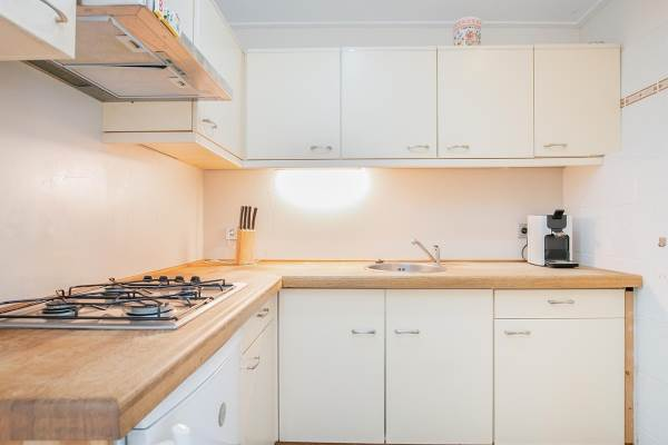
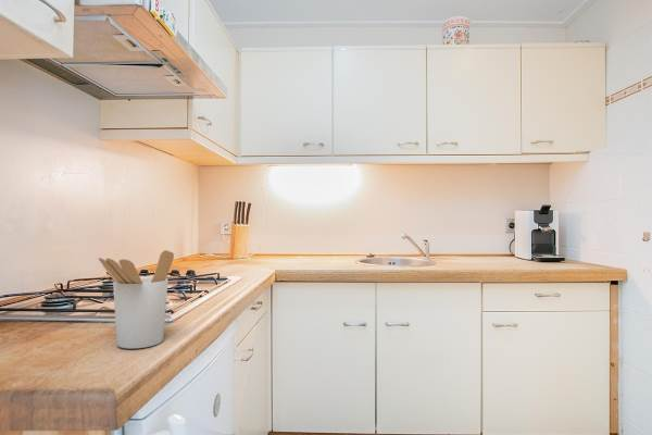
+ utensil holder [98,249,175,350]
